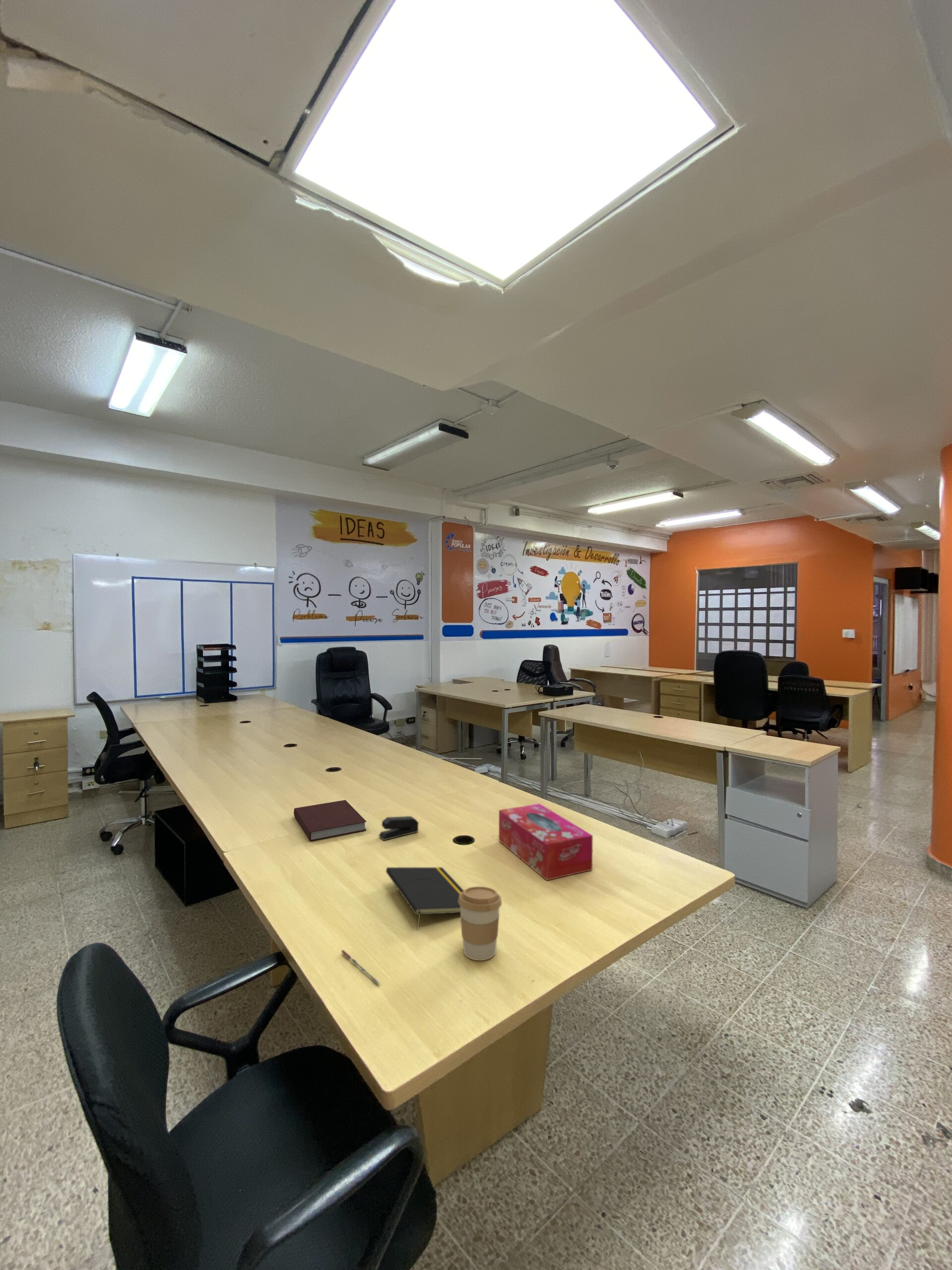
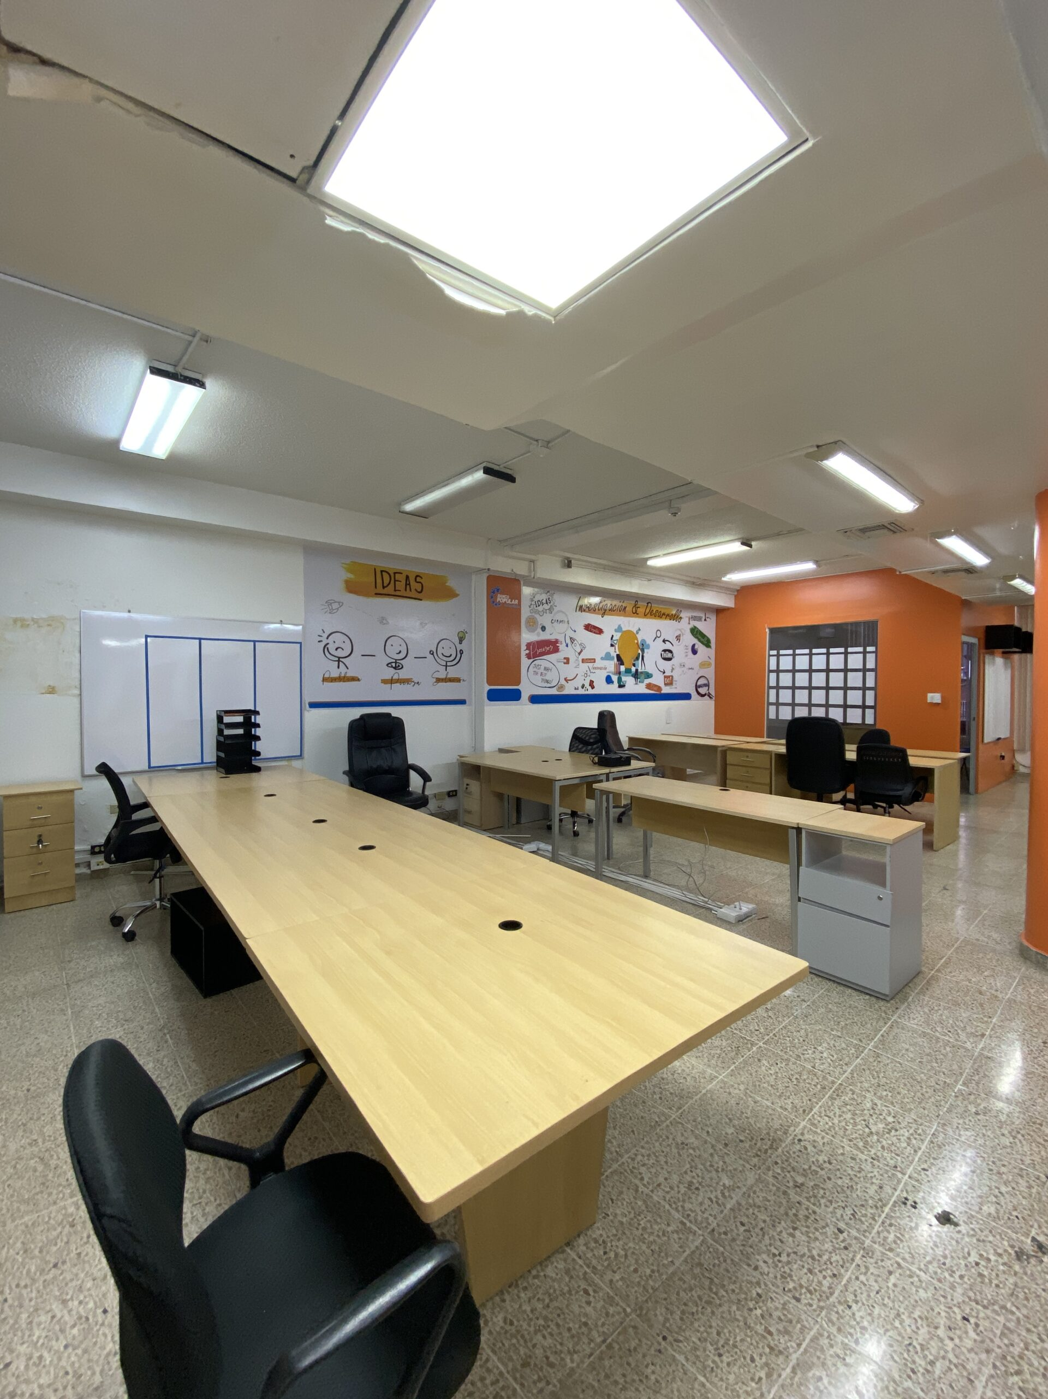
- pen [341,950,381,985]
- tissue box [498,803,593,881]
- stapler [379,816,419,841]
- notepad [385,867,464,930]
- notebook [294,800,367,842]
- coffee cup [458,886,502,961]
